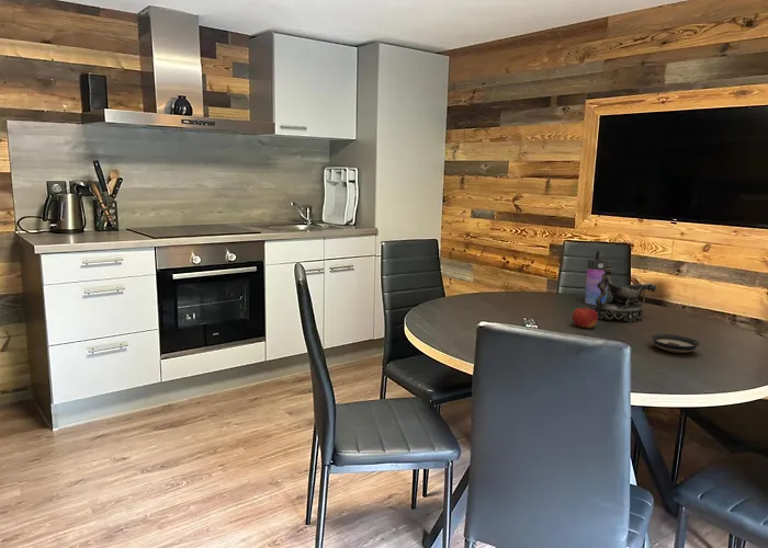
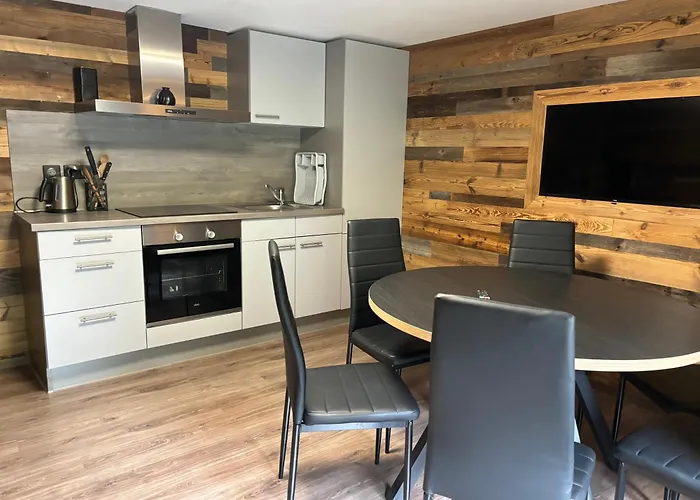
- decorative bowl [594,264,657,323]
- water bottle [584,249,610,306]
- fruit [572,306,599,329]
- saucer [651,333,701,354]
